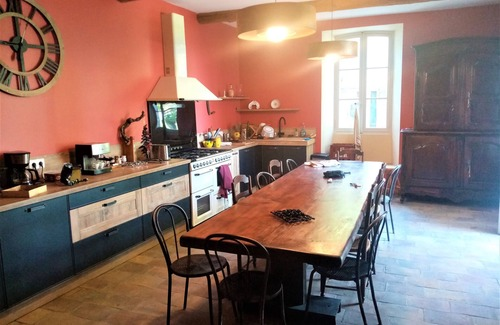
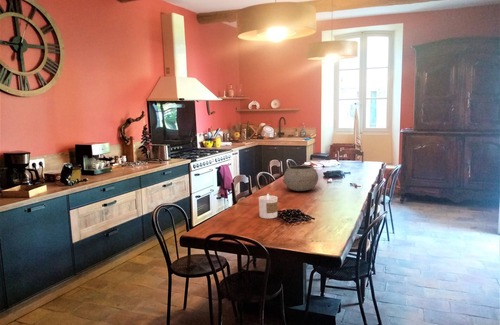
+ candle [258,193,279,220]
+ bowl [282,164,319,192]
